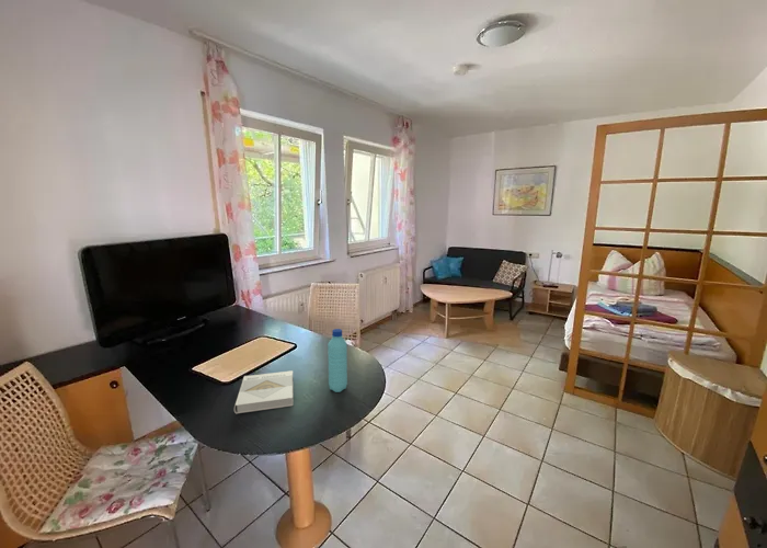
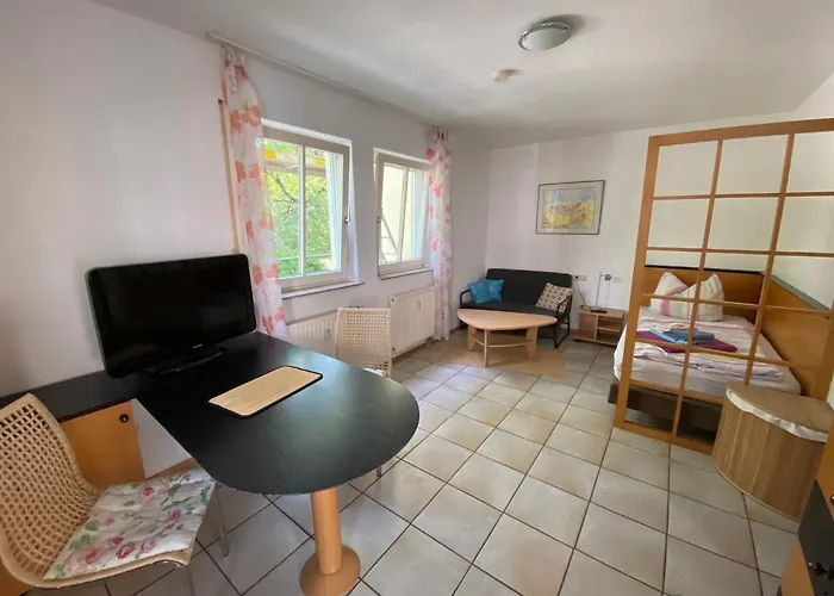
- book [233,369,294,415]
- water bottle [327,328,348,393]
